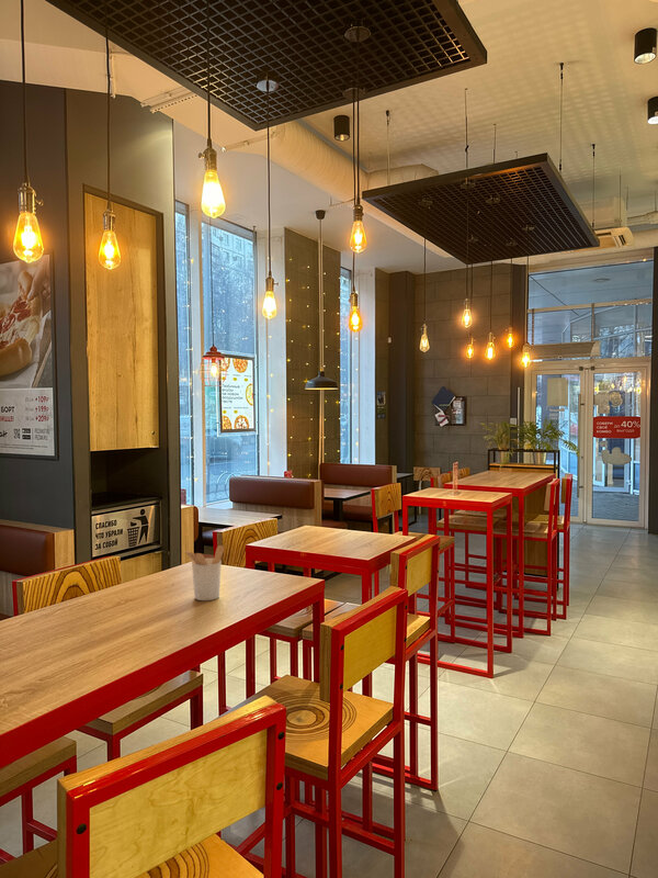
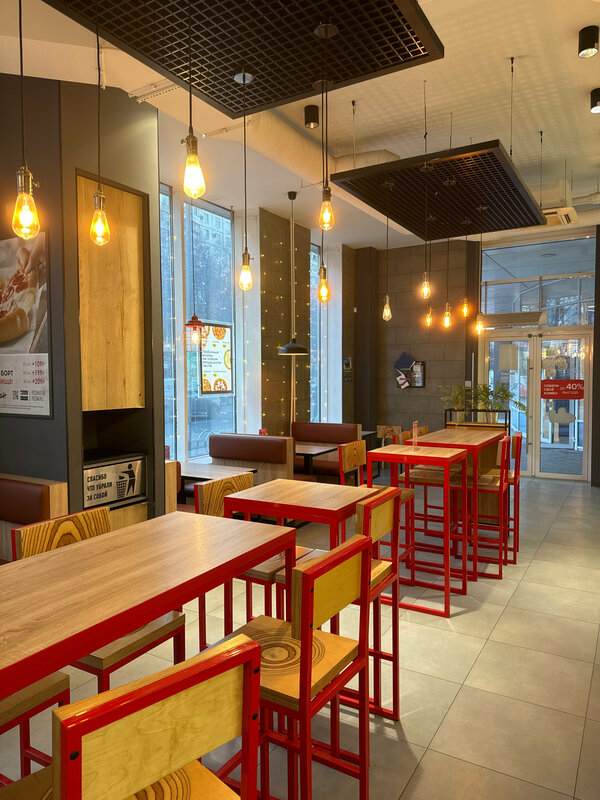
- utensil holder [184,544,225,601]
